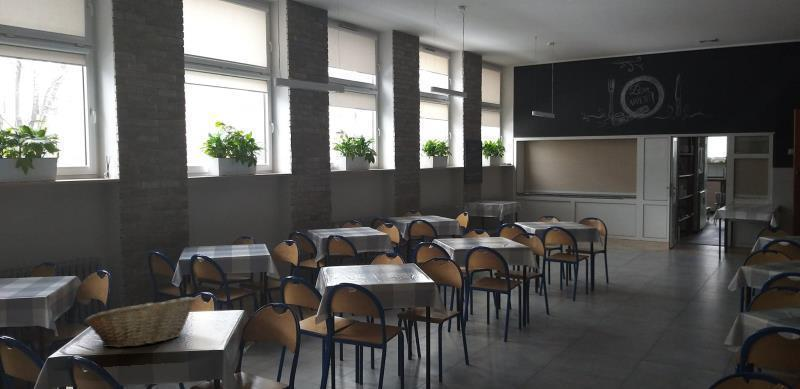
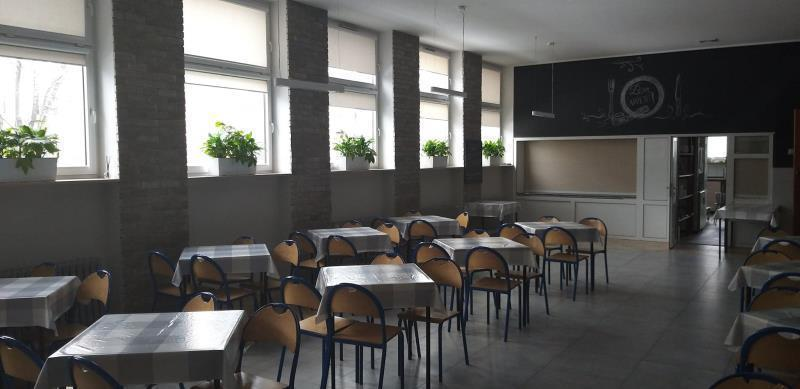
- fruit basket [83,296,197,348]
